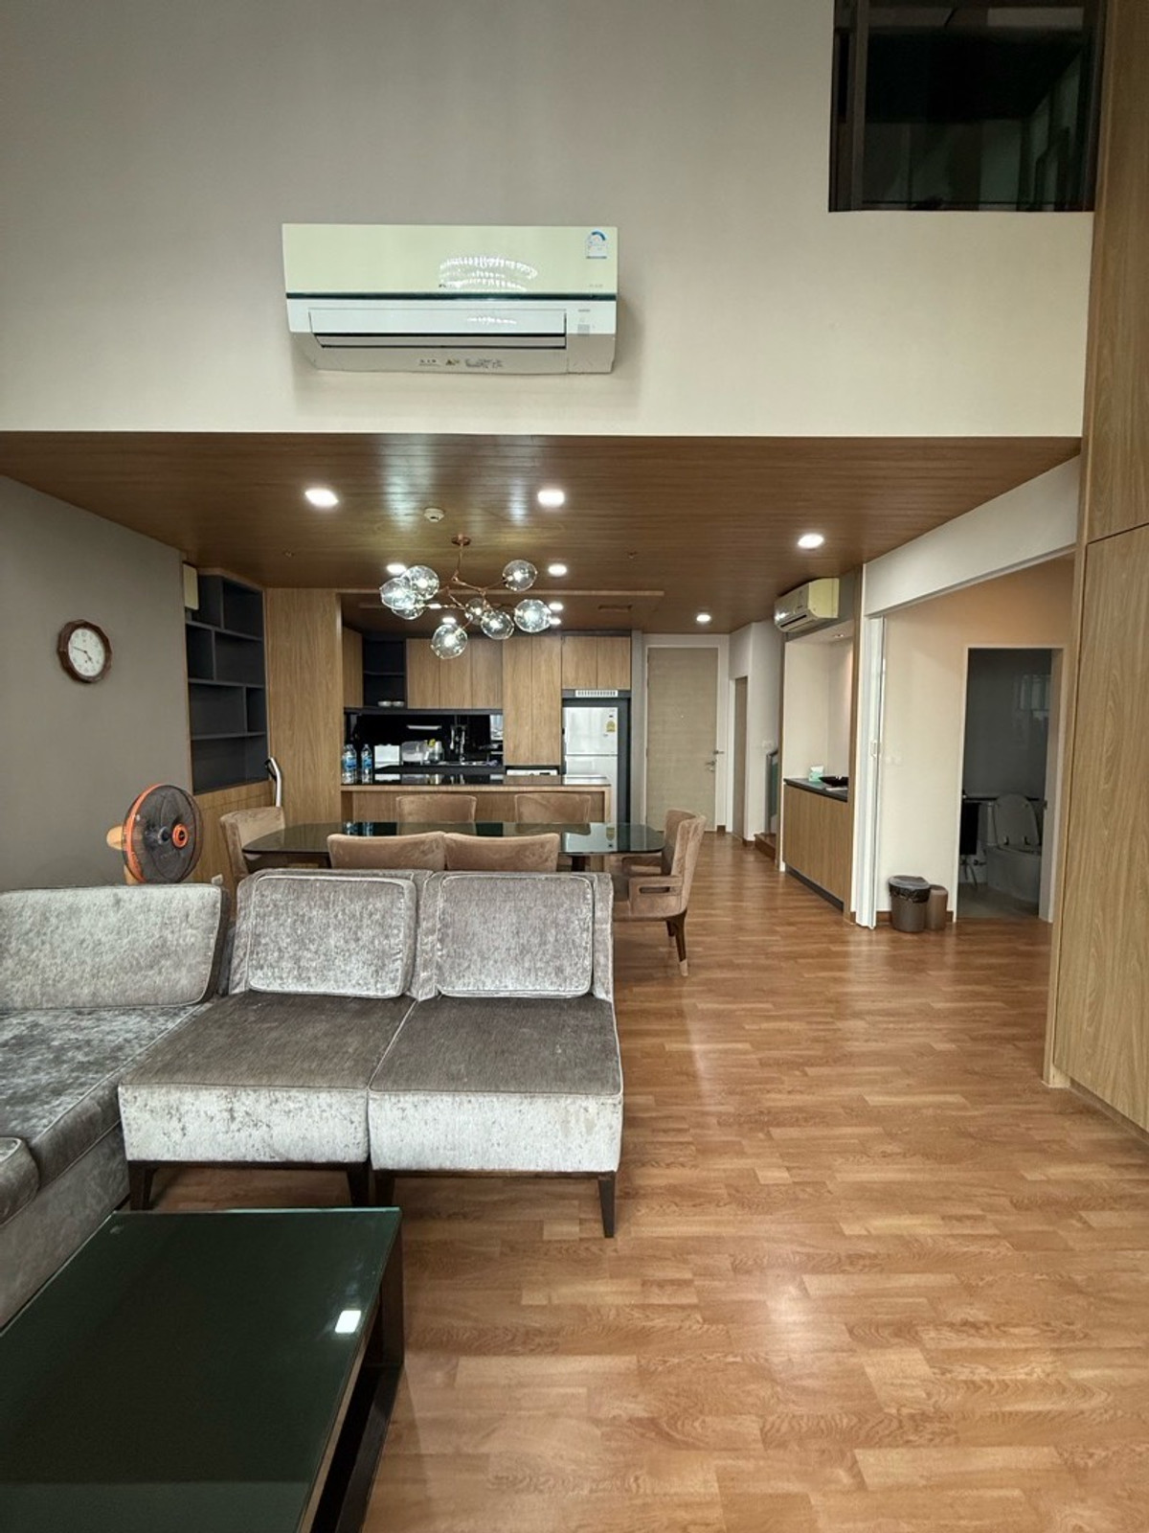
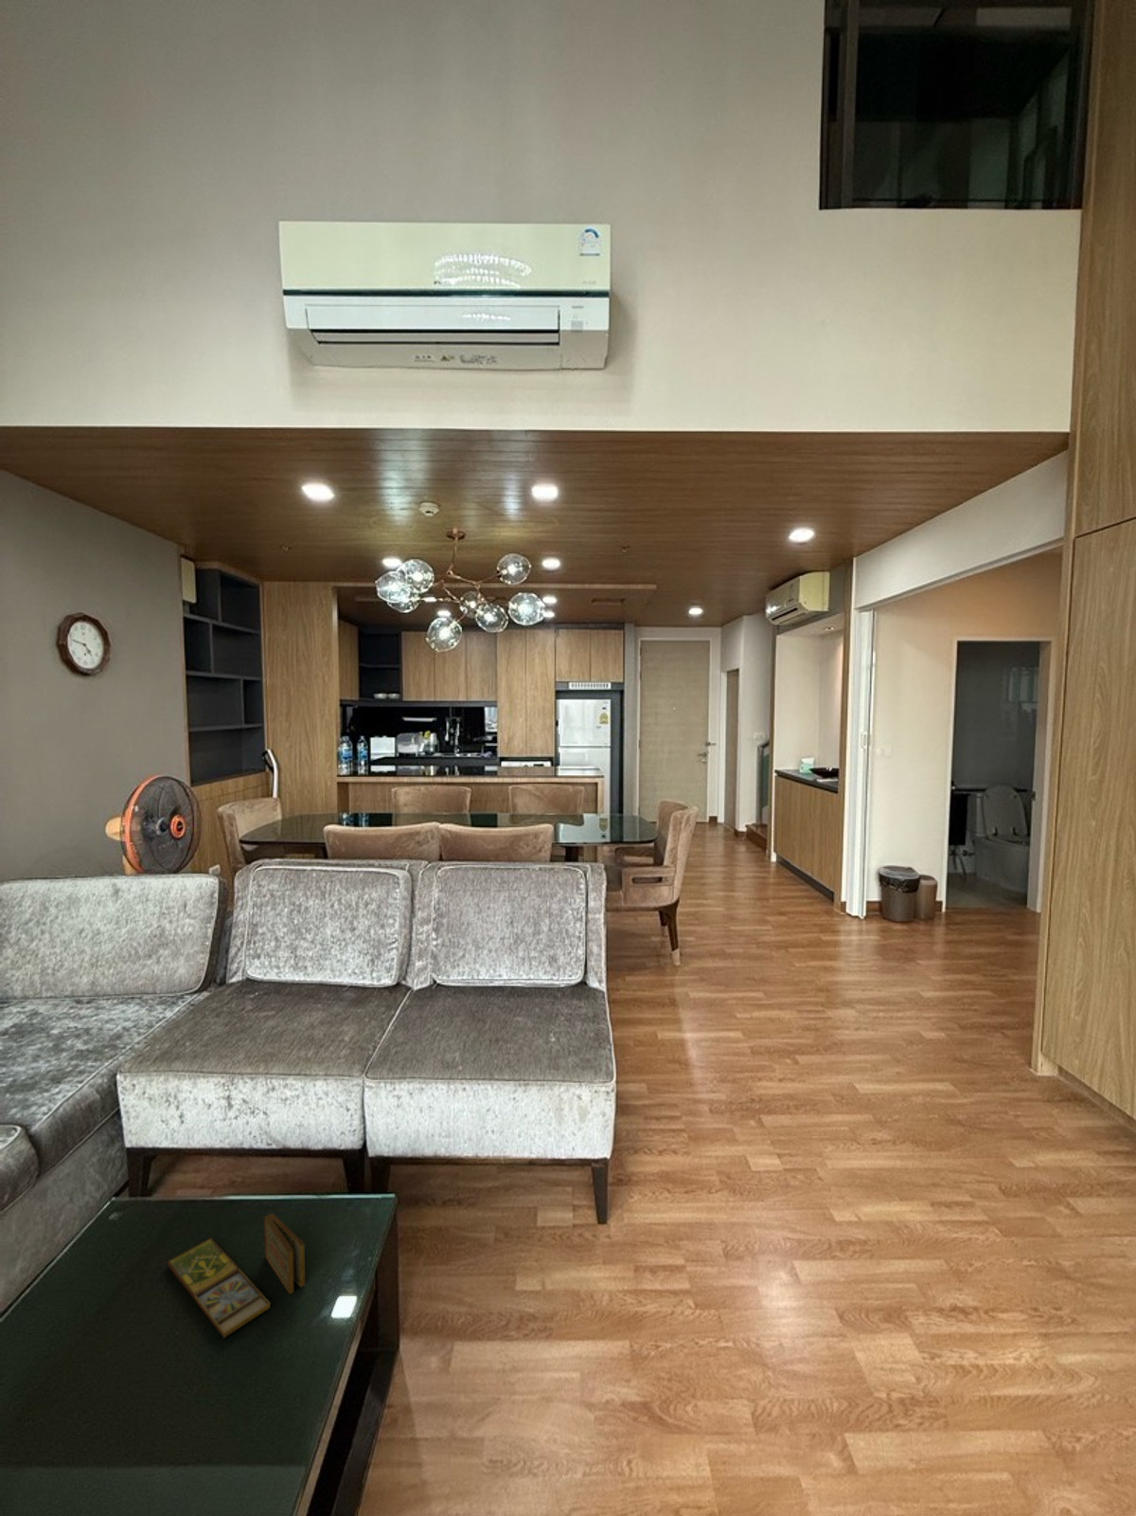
+ board game [167,1212,305,1339]
